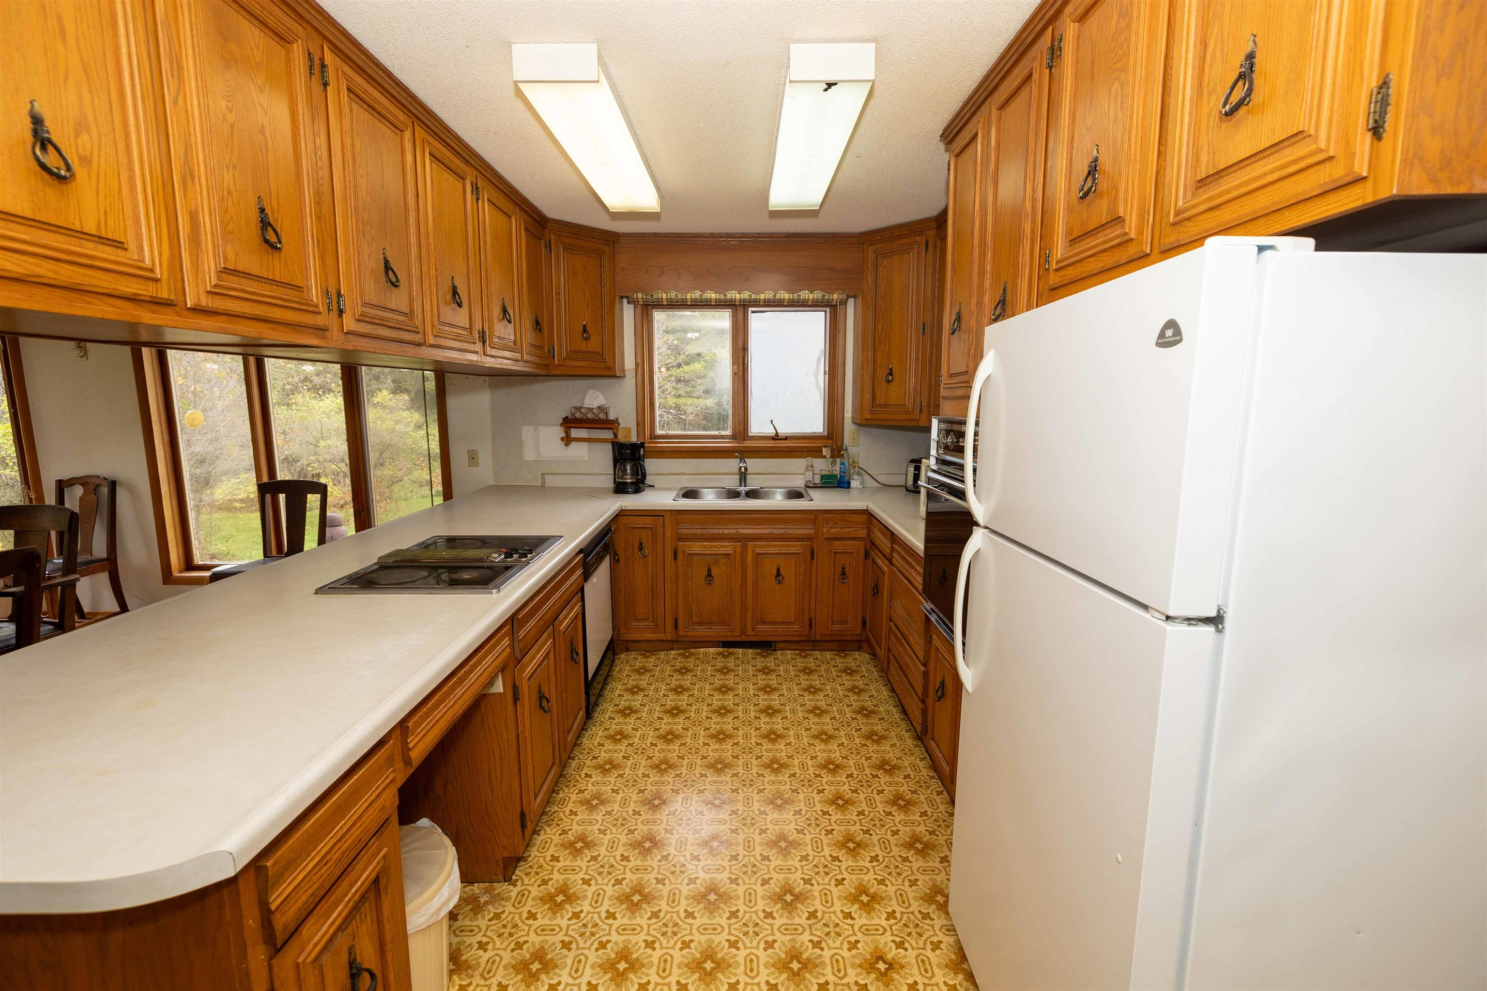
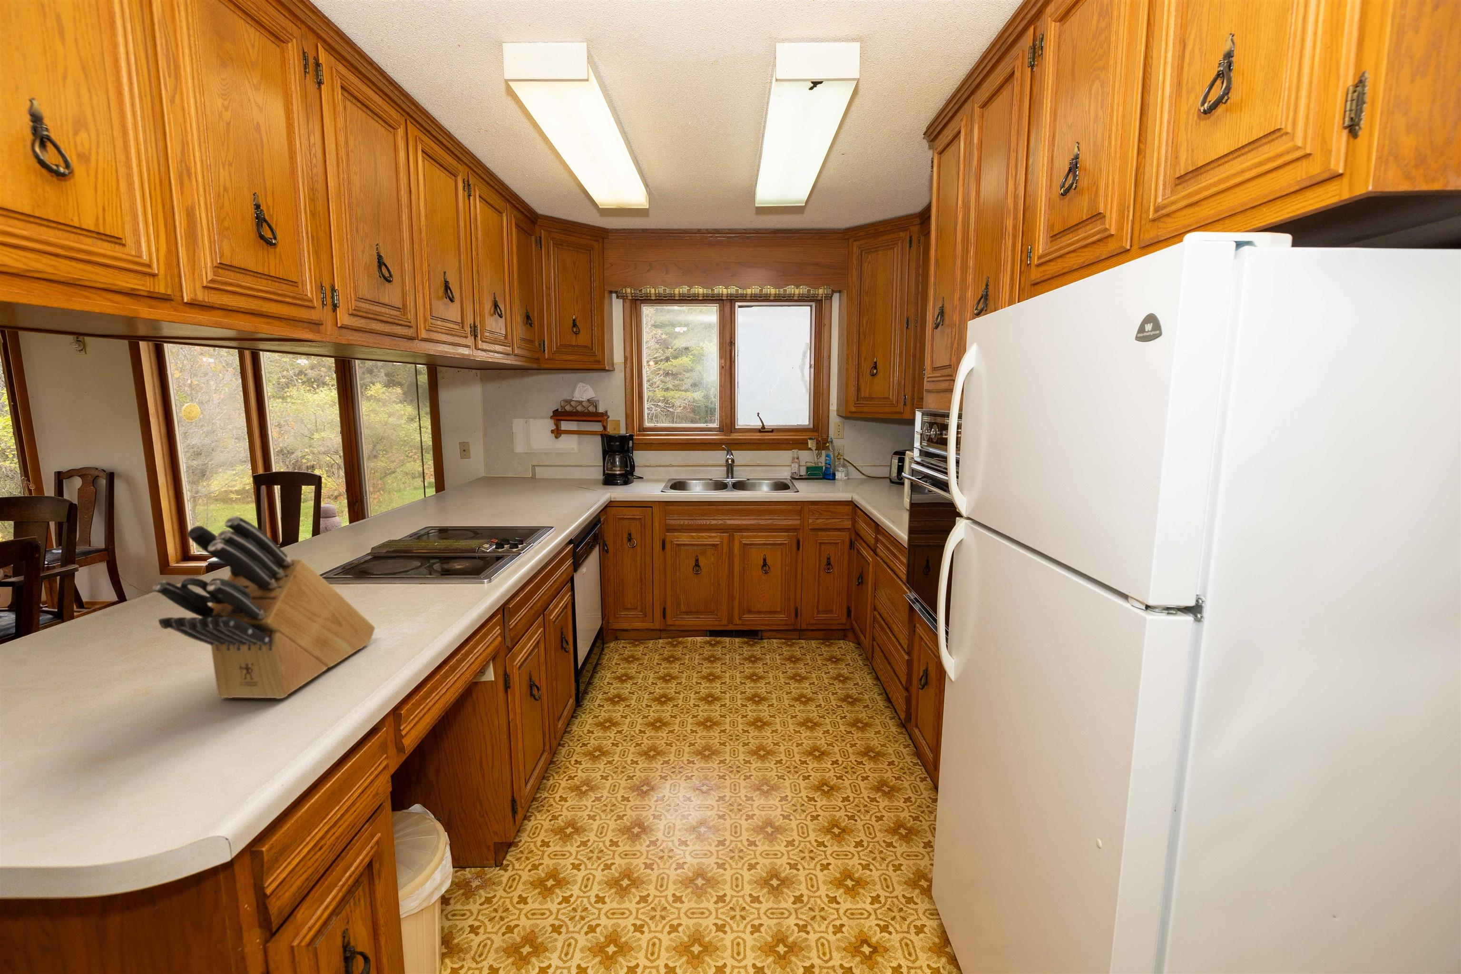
+ knife block [152,515,376,699]
